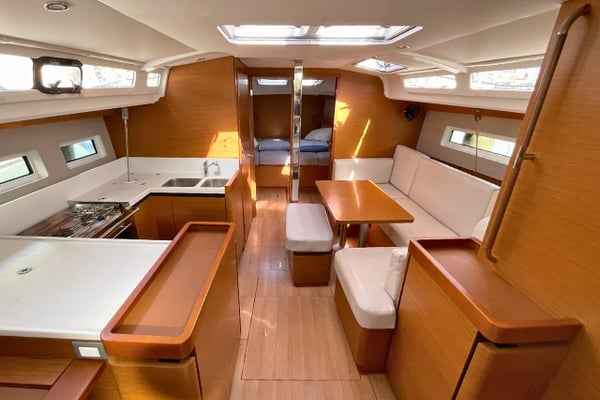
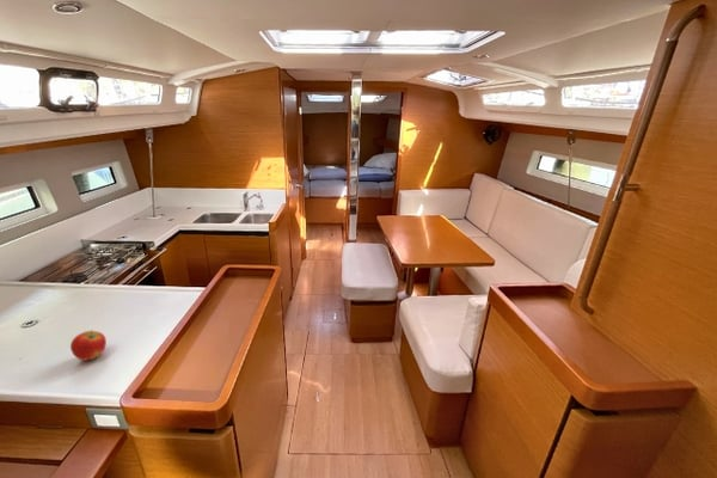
+ apple [69,329,108,362]
